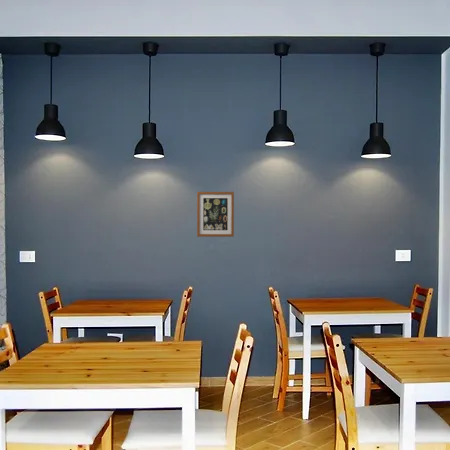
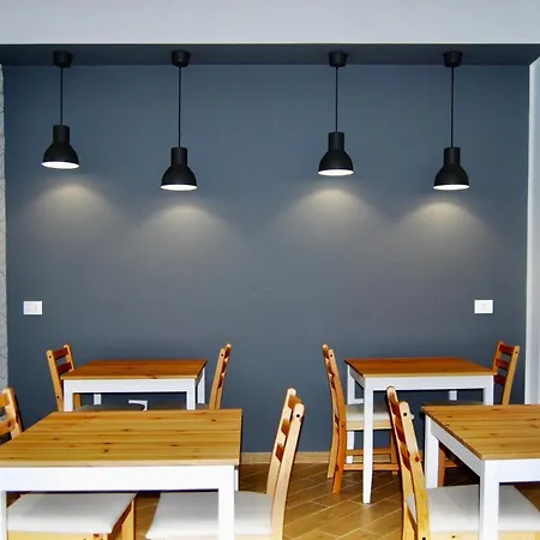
- wall art [196,191,235,238]
